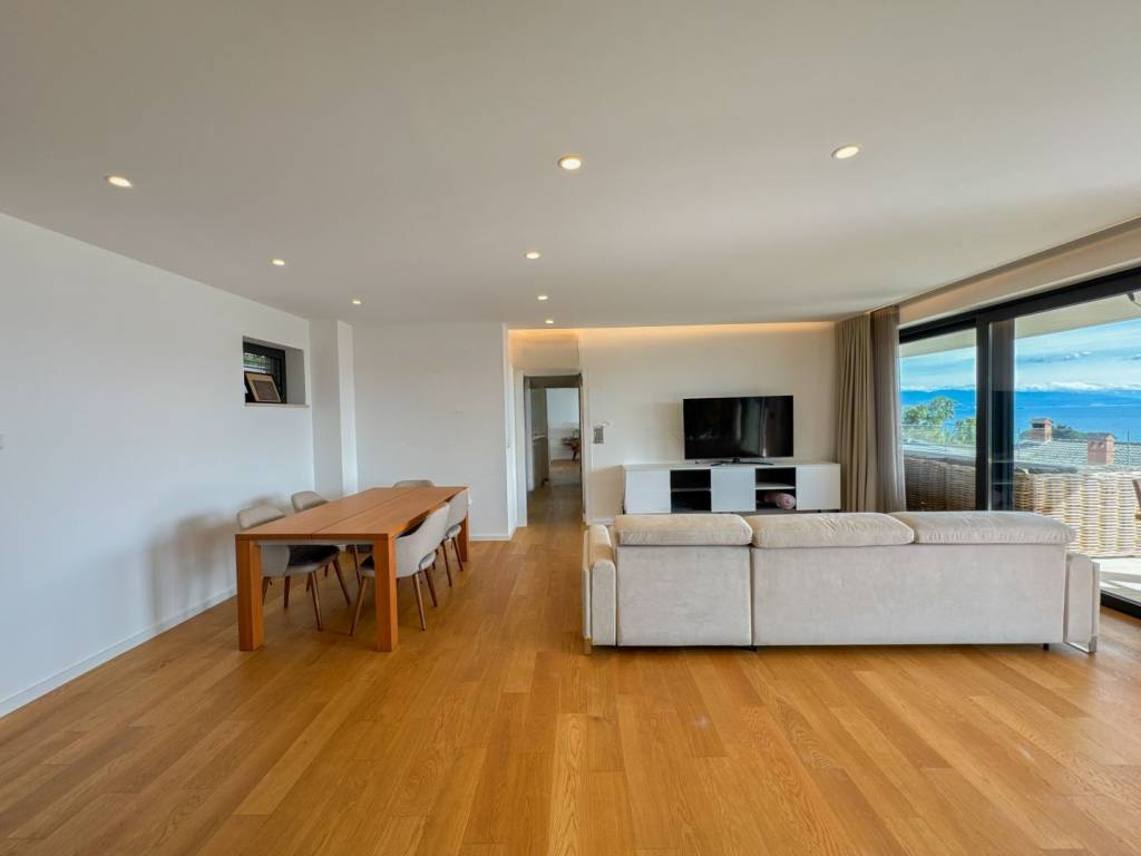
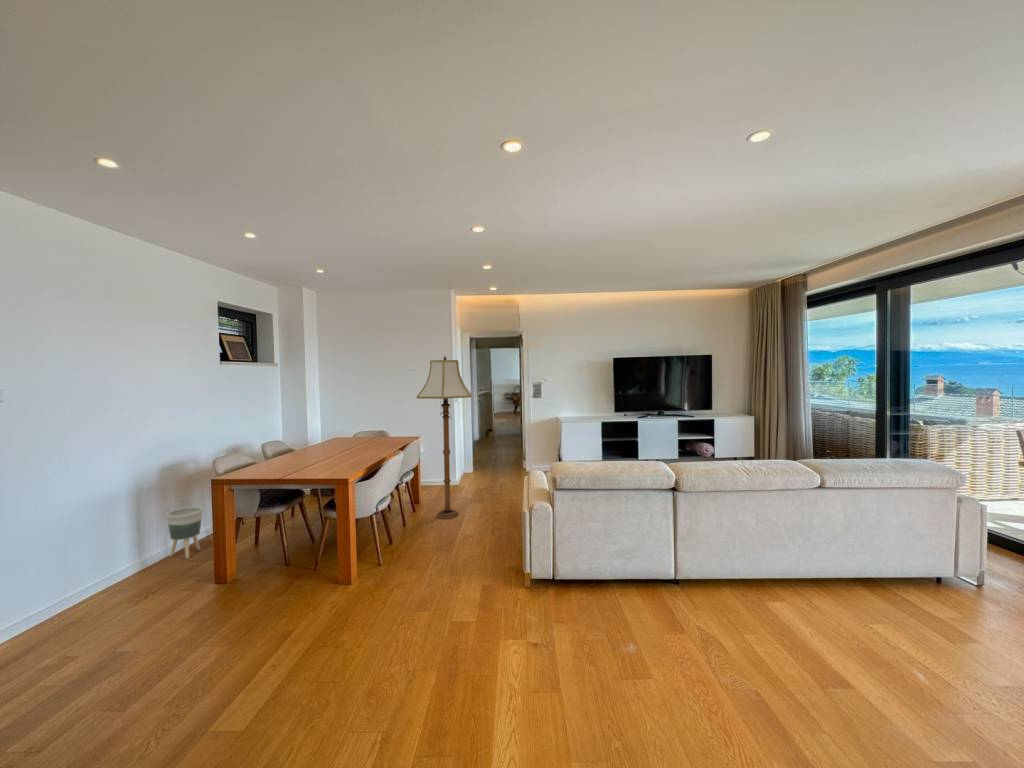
+ floor lamp [416,355,473,520]
+ planter [165,506,203,560]
